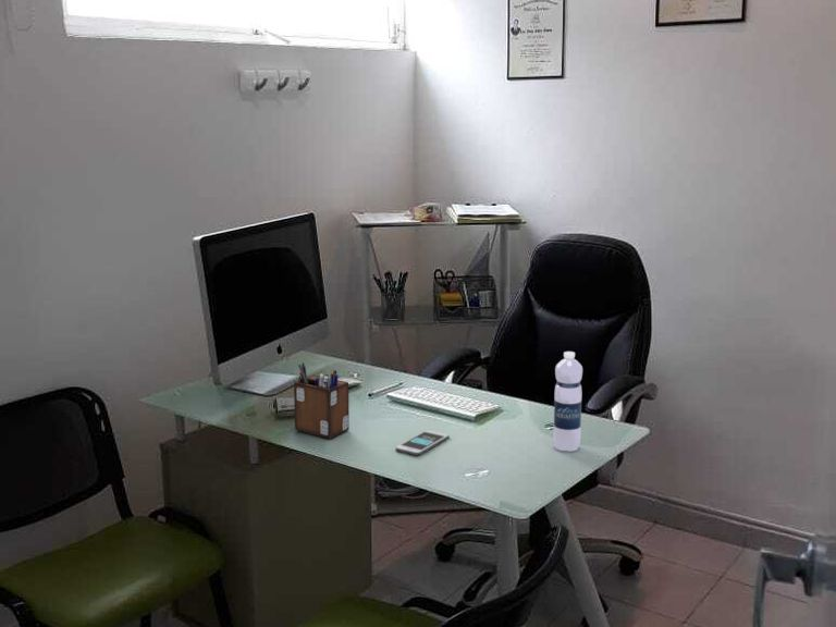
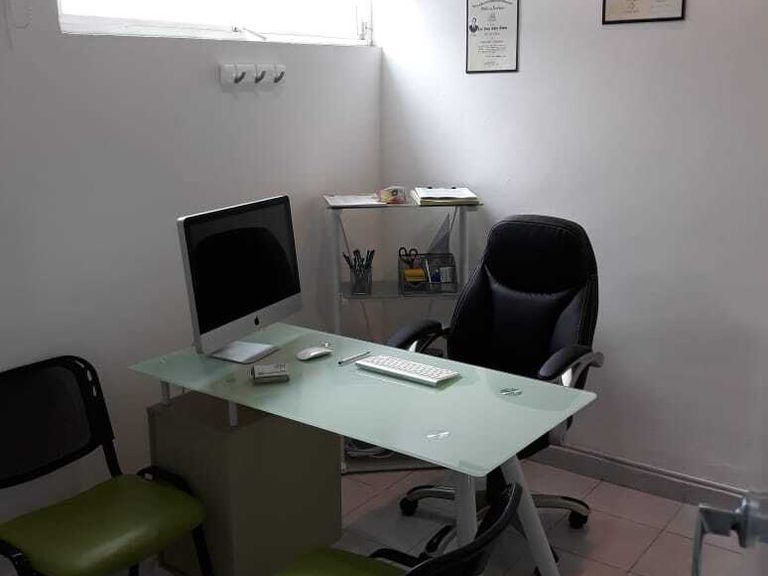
- smartphone [395,429,451,456]
- water bottle [552,351,583,452]
- desk organizer [293,361,351,440]
